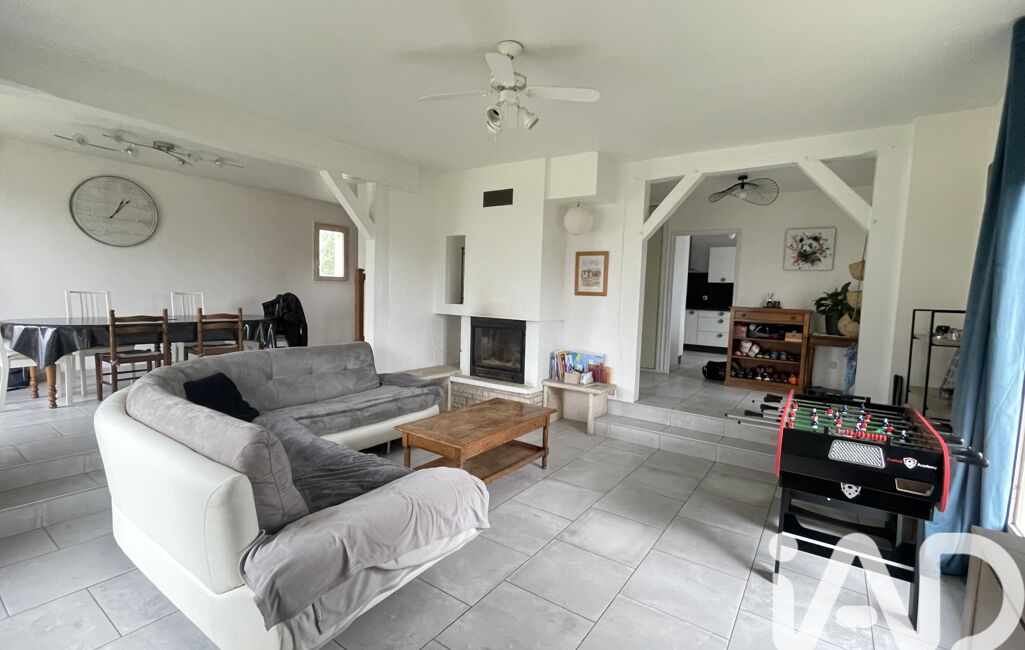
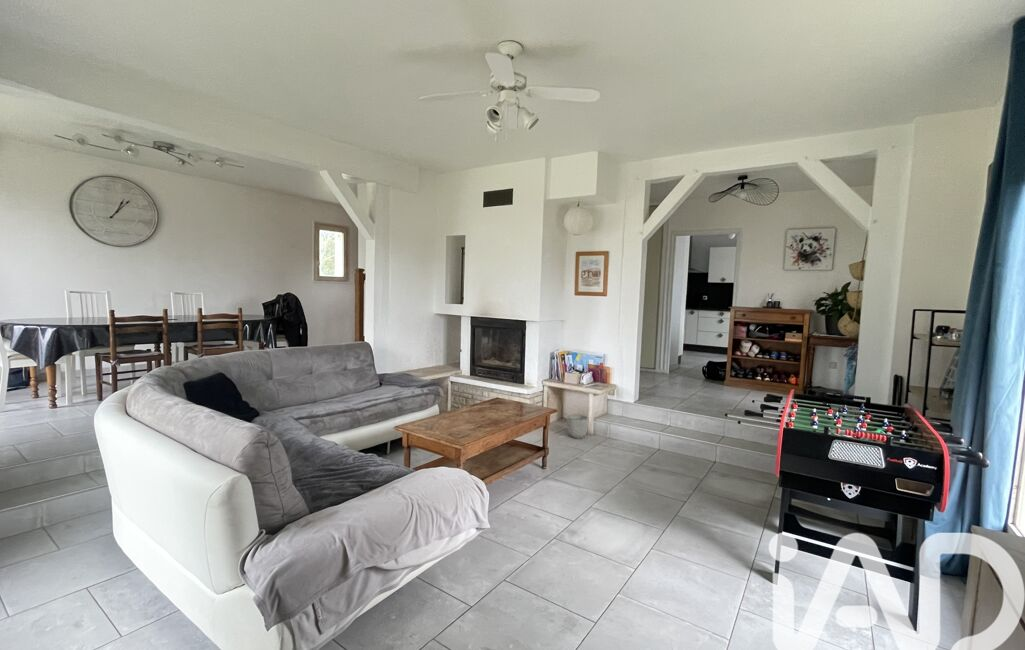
+ planter [566,413,590,440]
